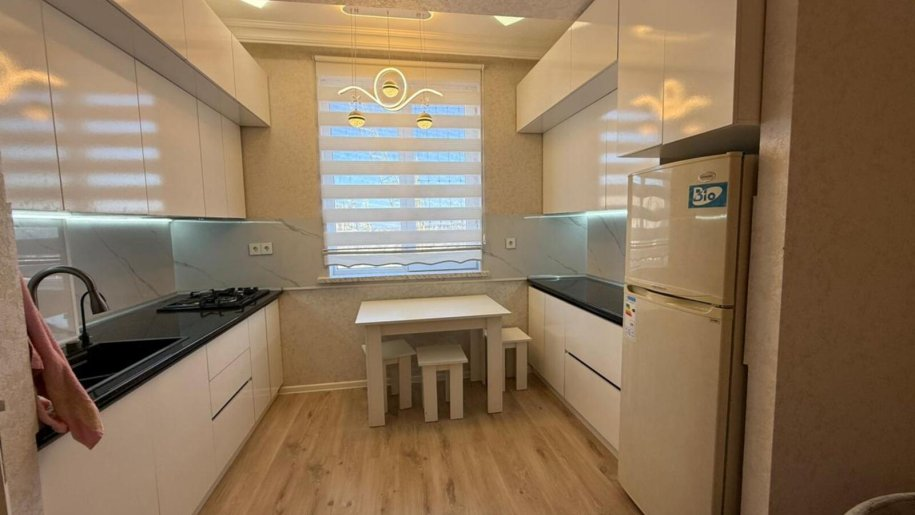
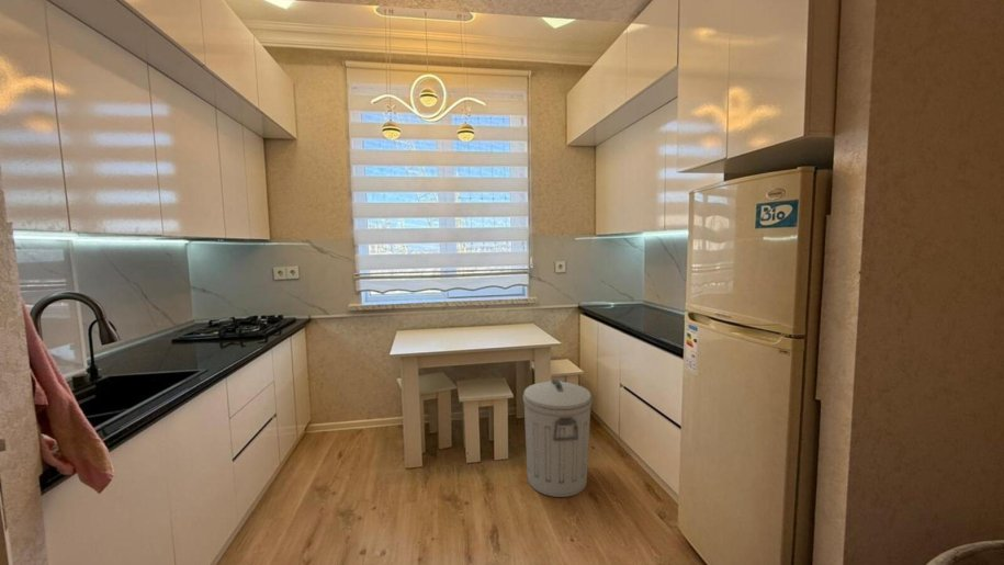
+ trash can [522,378,593,498]
